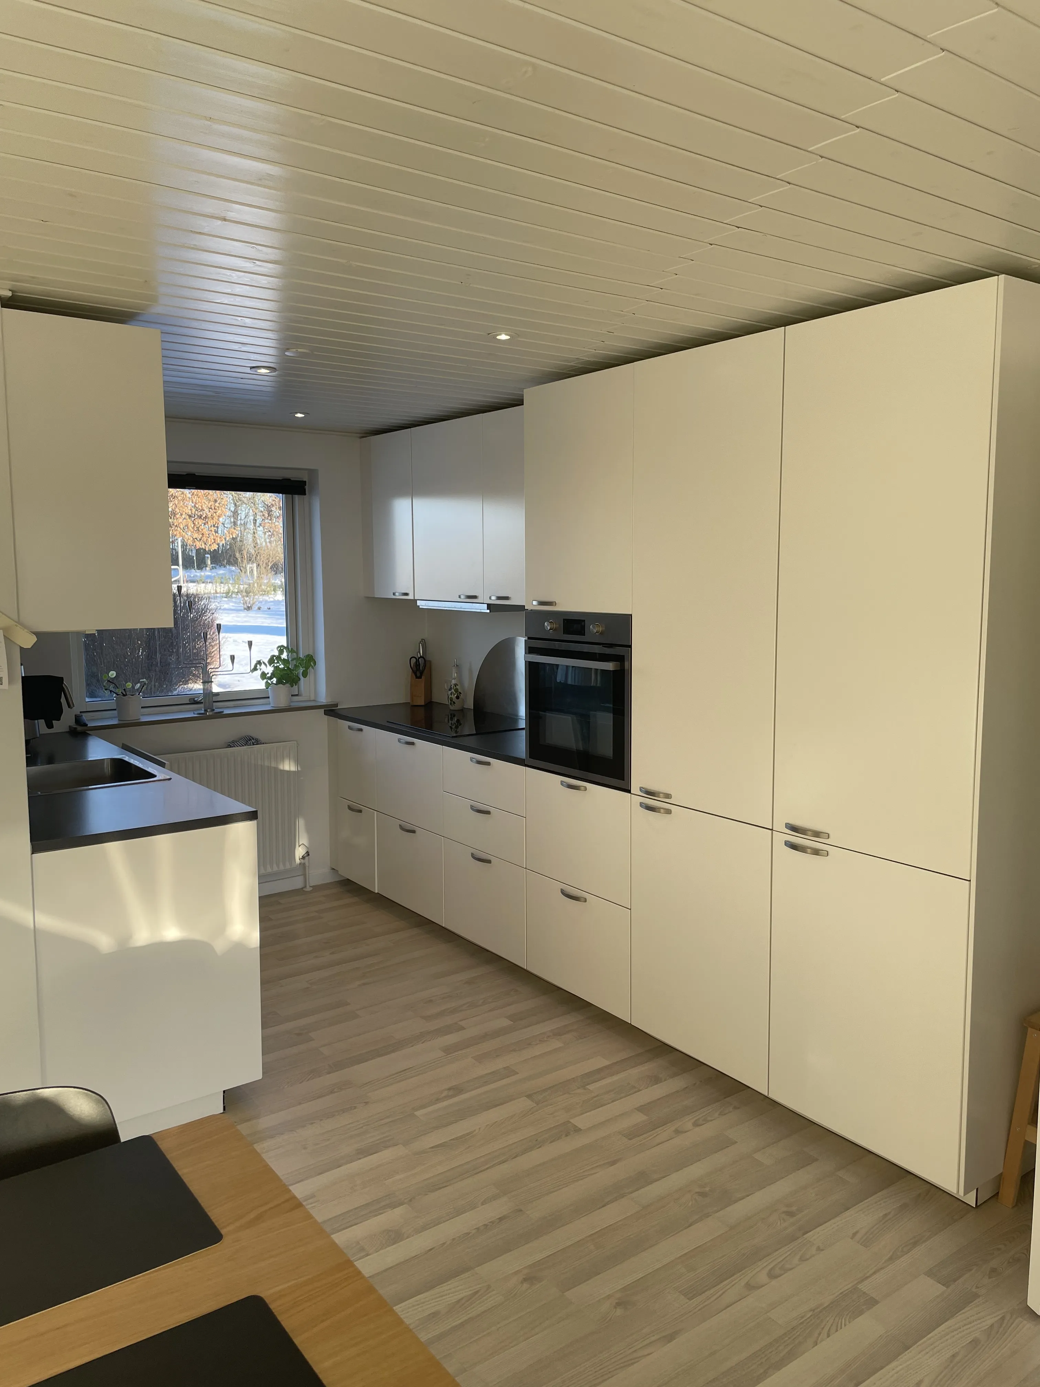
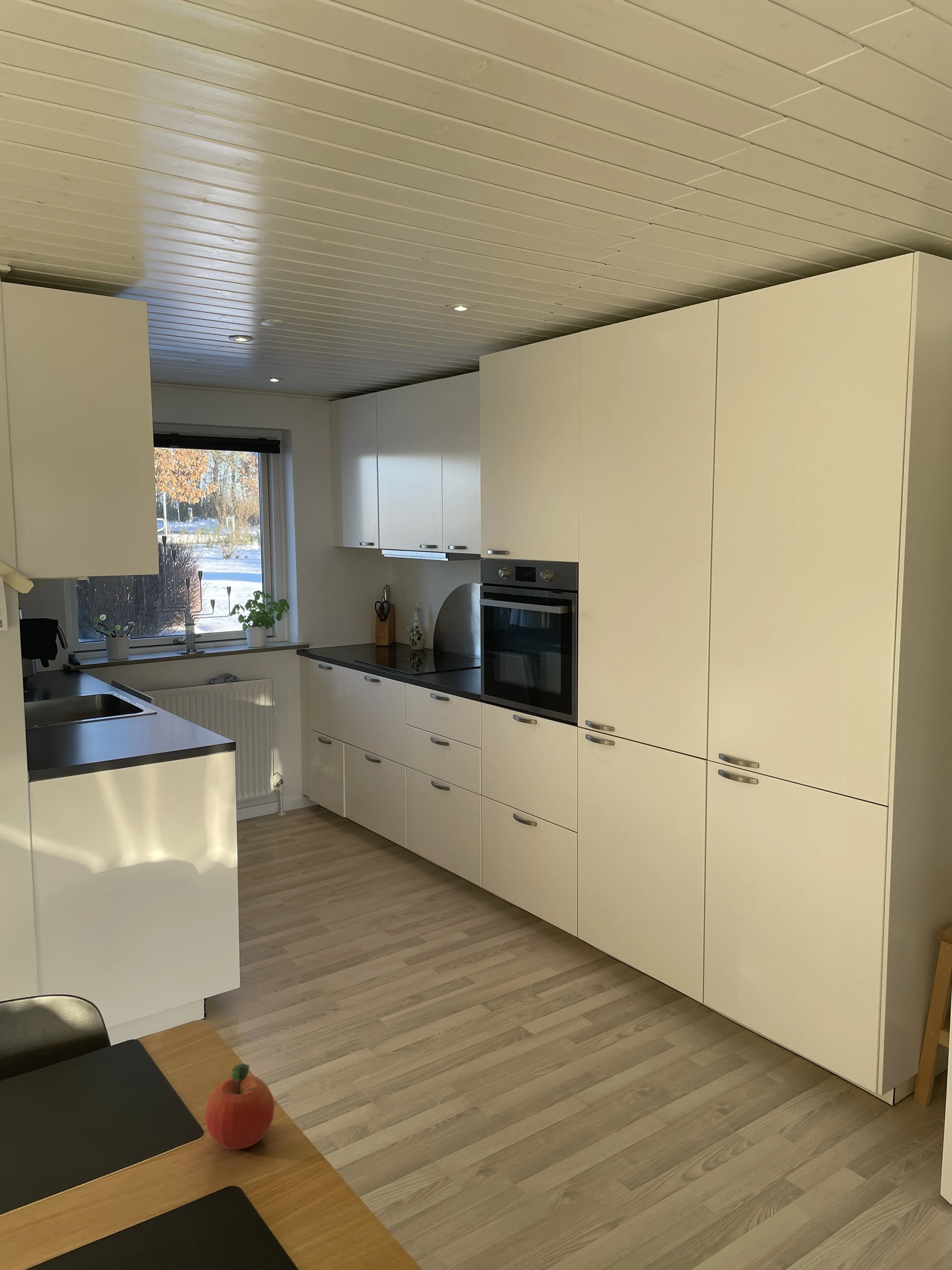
+ fruit [205,1063,275,1150]
